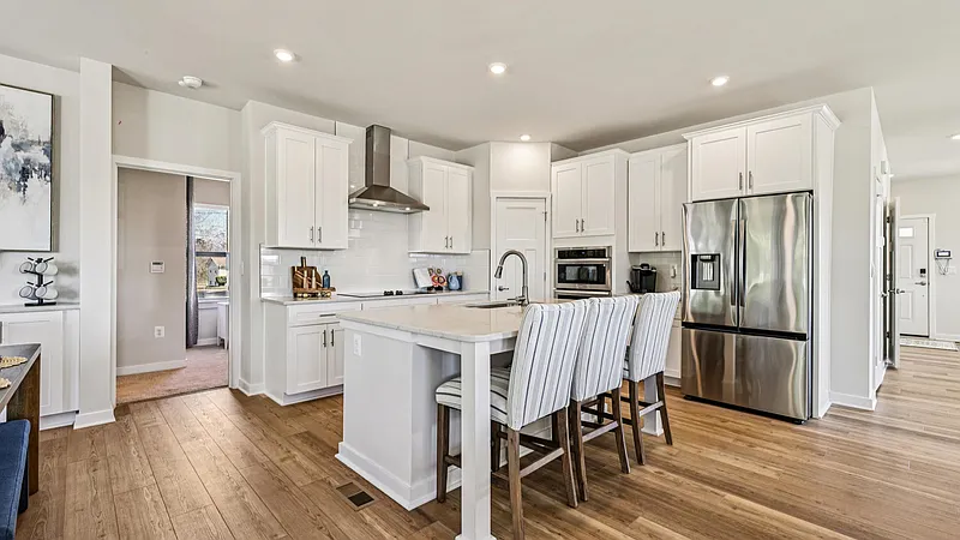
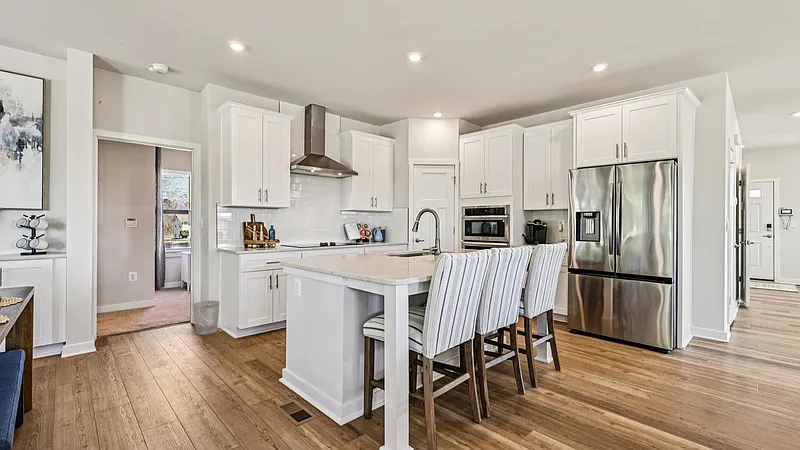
+ wastebasket [192,300,220,336]
